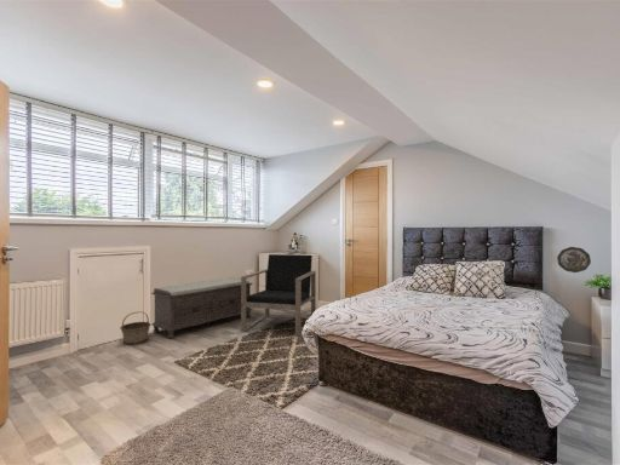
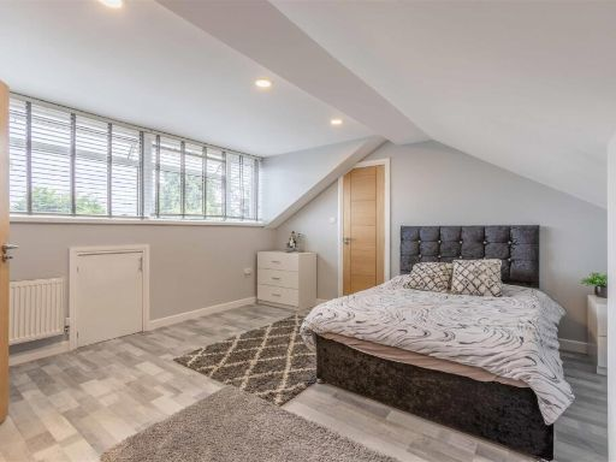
- bench [150,276,254,339]
- basket [119,310,151,345]
- armchair [240,253,317,338]
- decorative plate [556,246,592,274]
